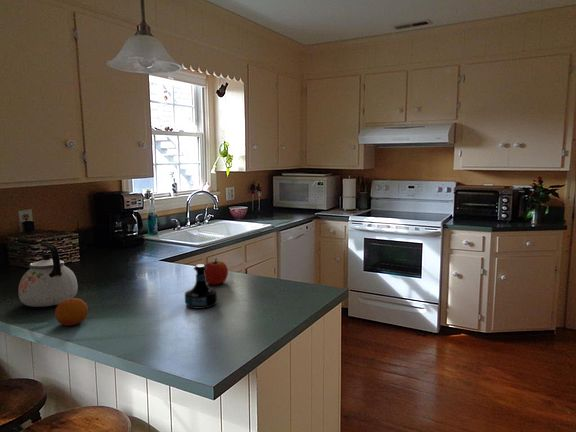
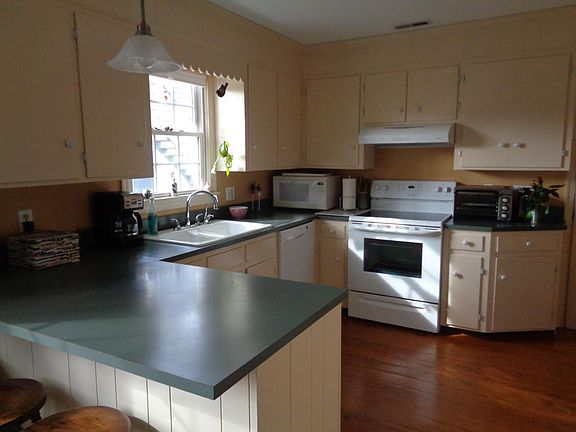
- apple [204,258,229,286]
- kettle [18,240,79,308]
- fruit [54,297,89,327]
- tequila bottle [184,263,219,310]
